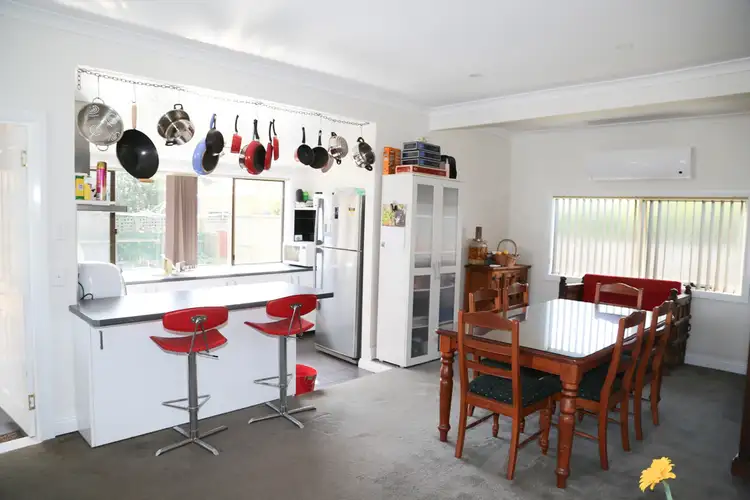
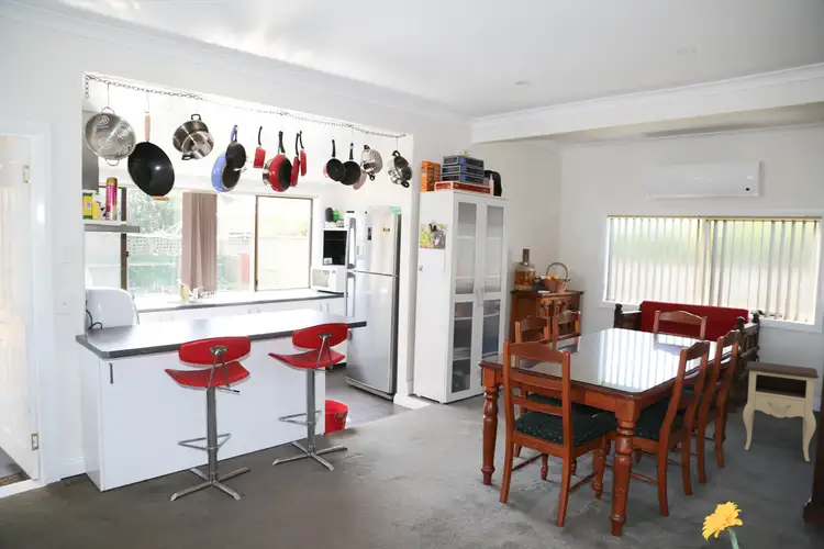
+ nightstand [742,360,820,462]
